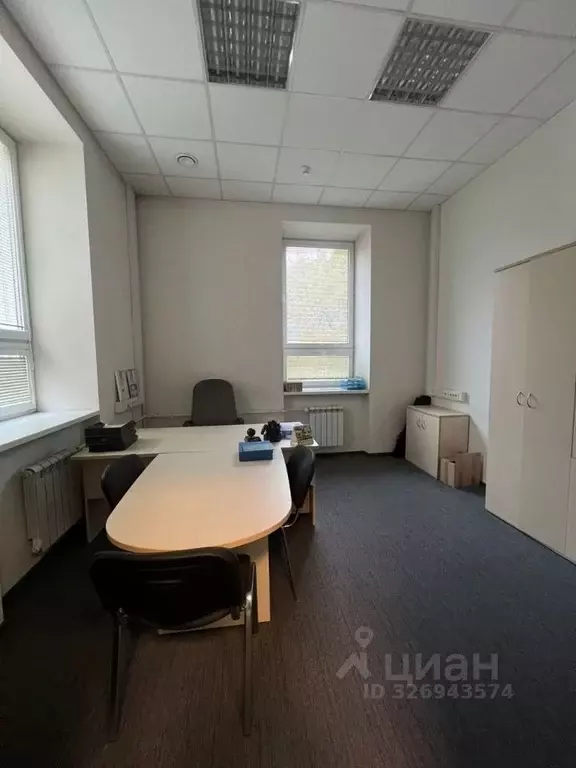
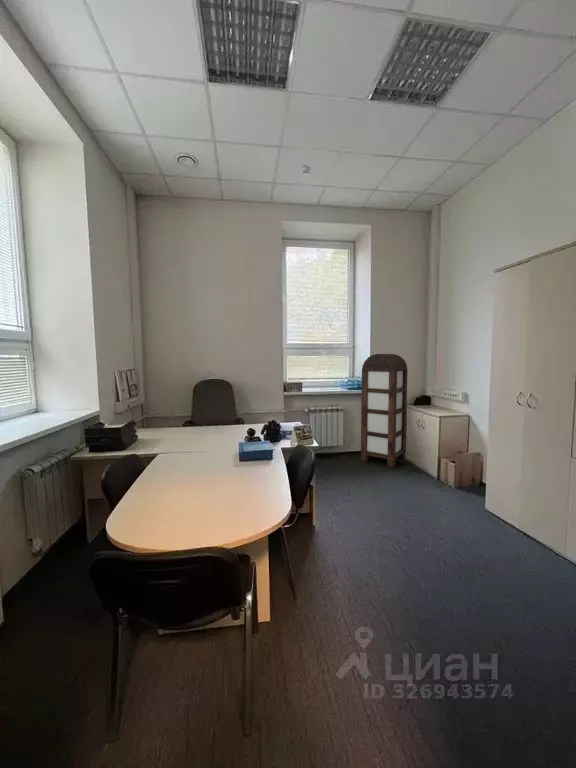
+ bookshelf [360,353,409,469]
